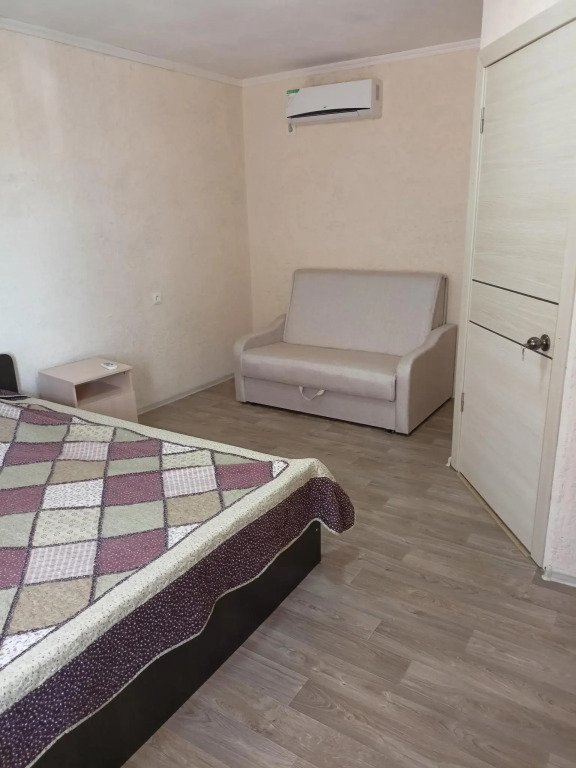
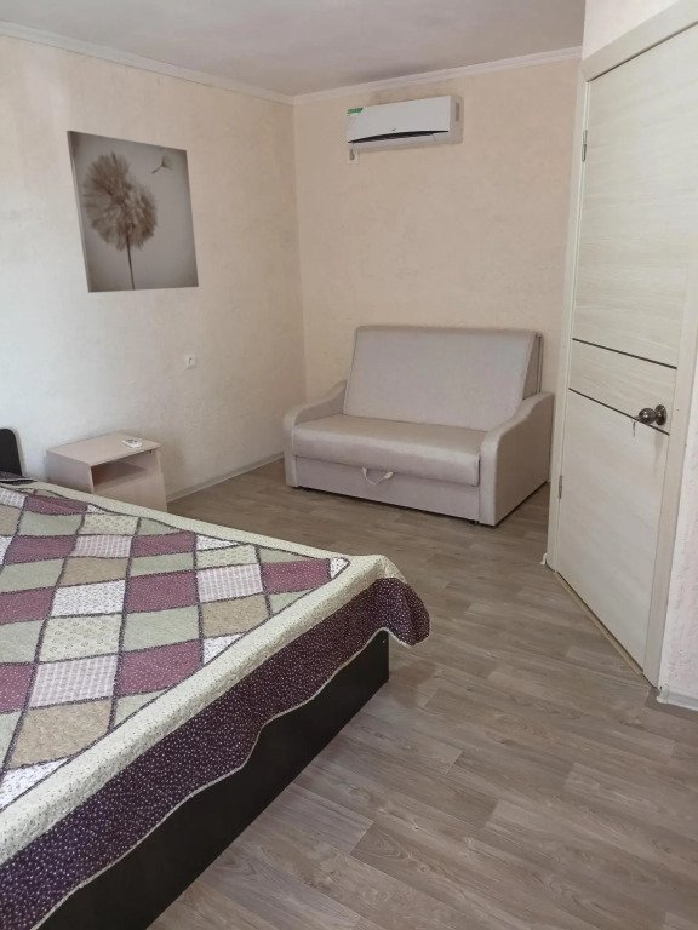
+ wall art [65,130,200,294]
